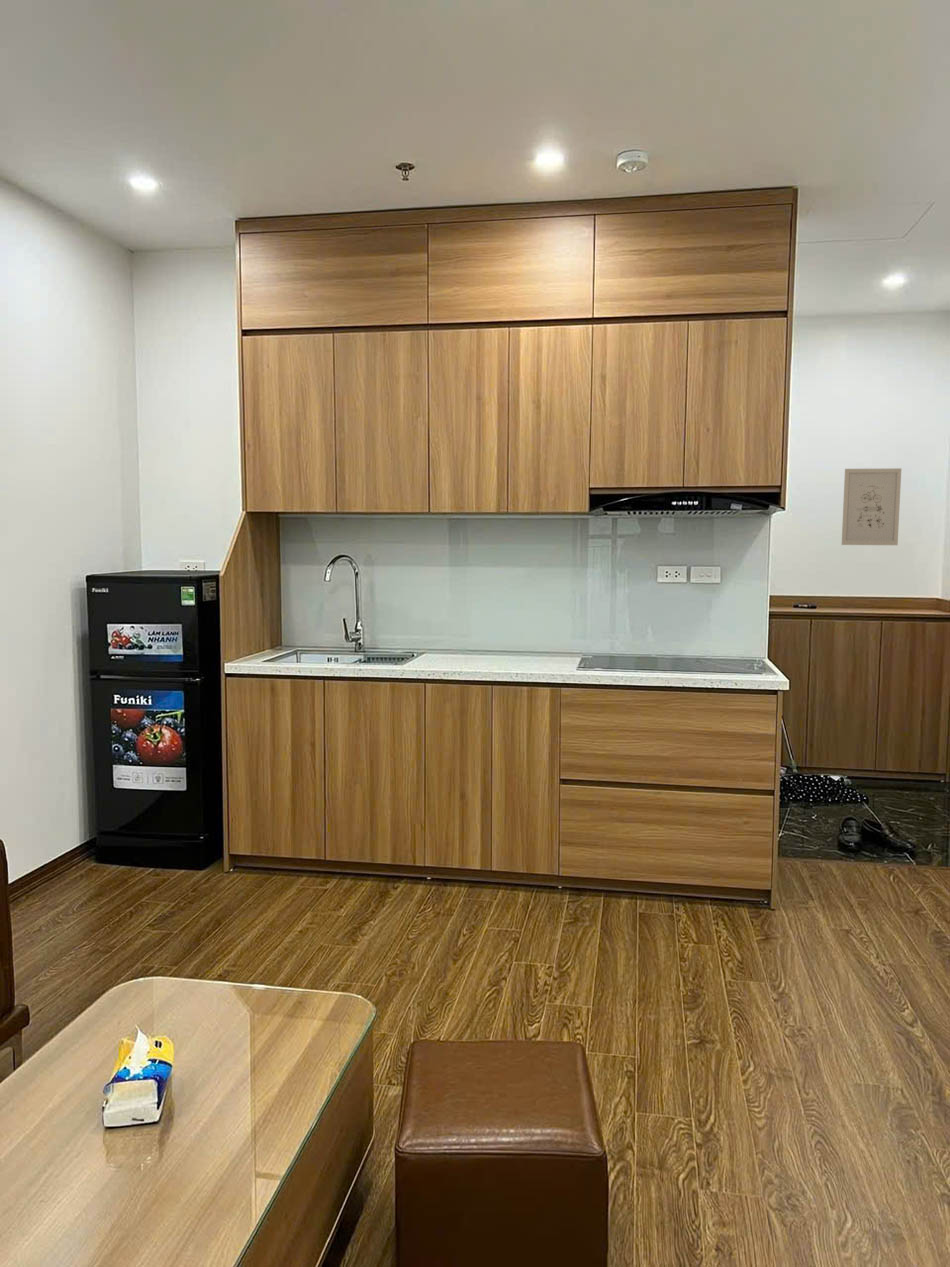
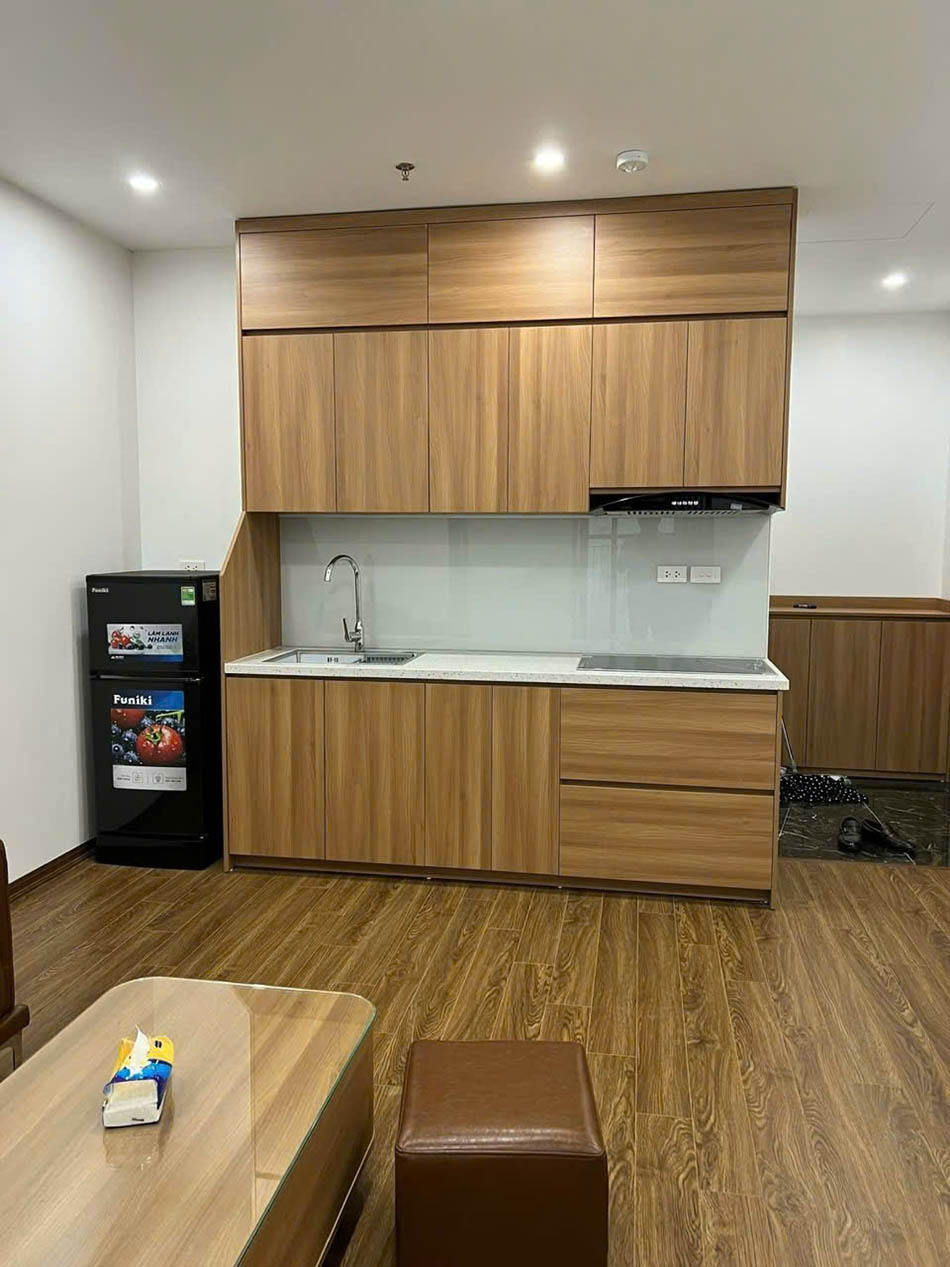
- wall art [841,467,902,546]
